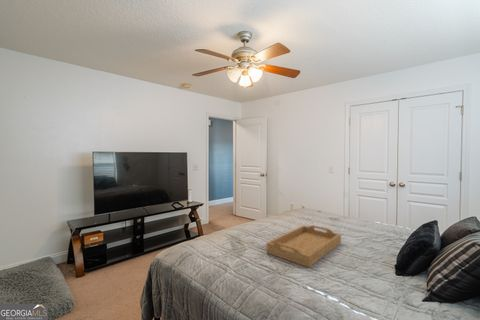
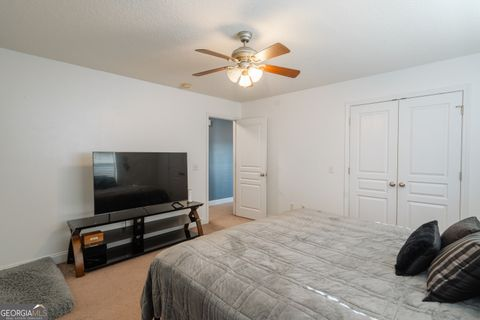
- serving tray [266,224,342,269]
